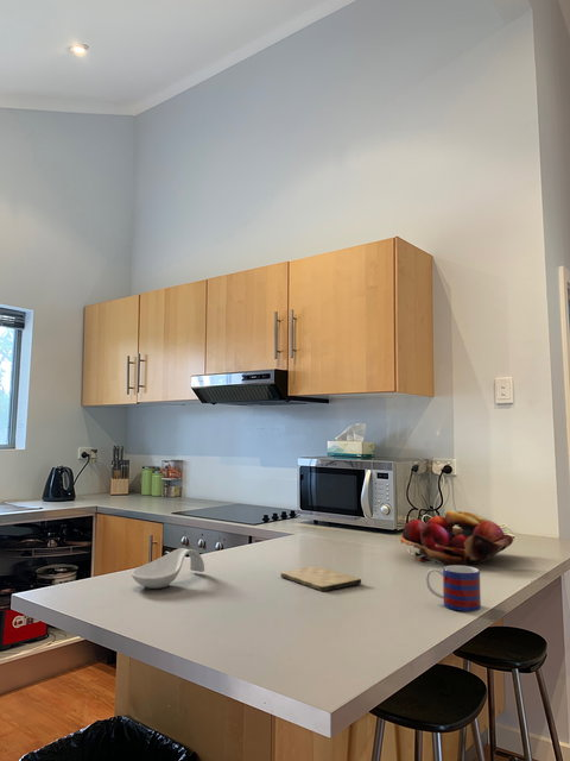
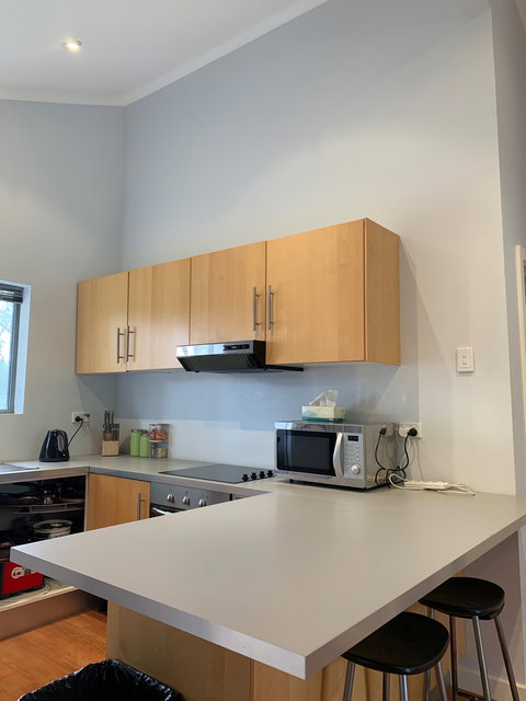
- cutting board [280,565,362,592]
- fruit basket [399,509,514,566]
- spoon rest [131,547,205,590]
- mug [425,565,482,612]
